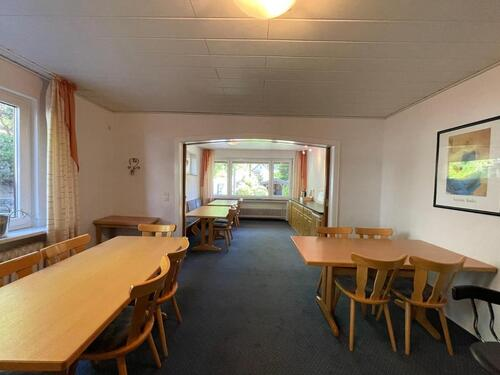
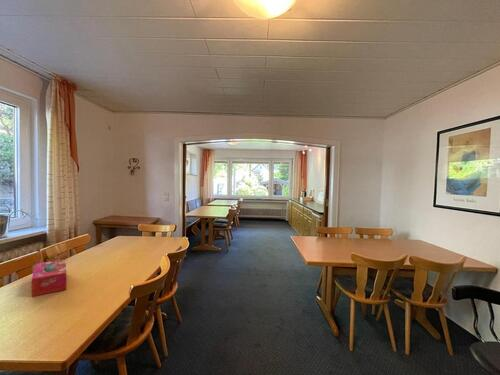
+ tissue box [31,258,67,298]
